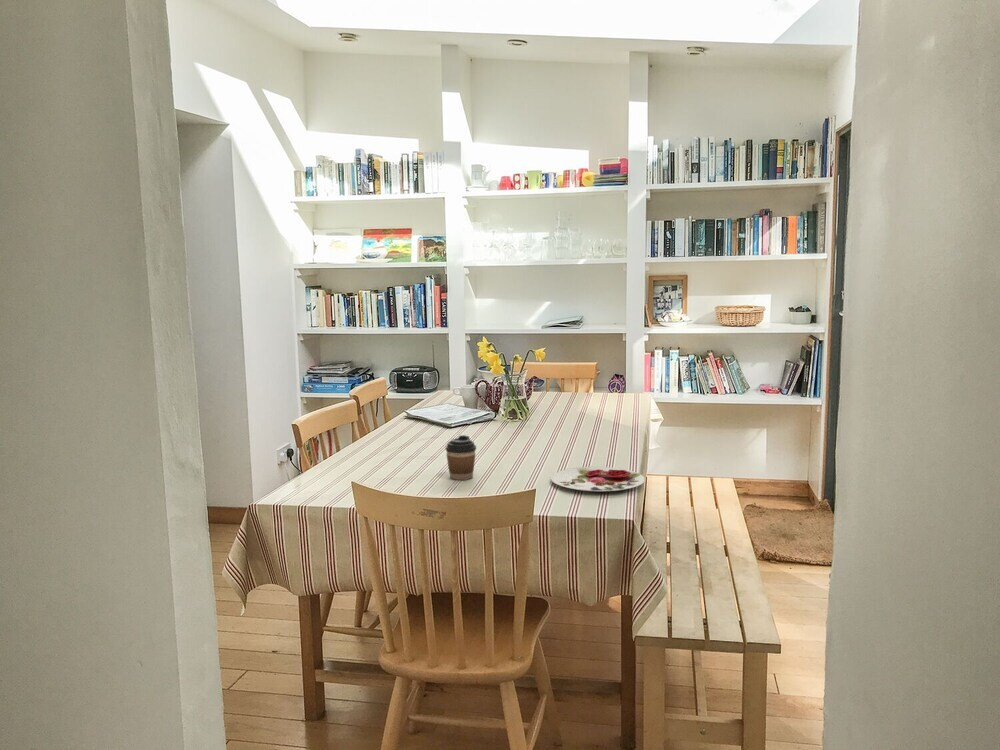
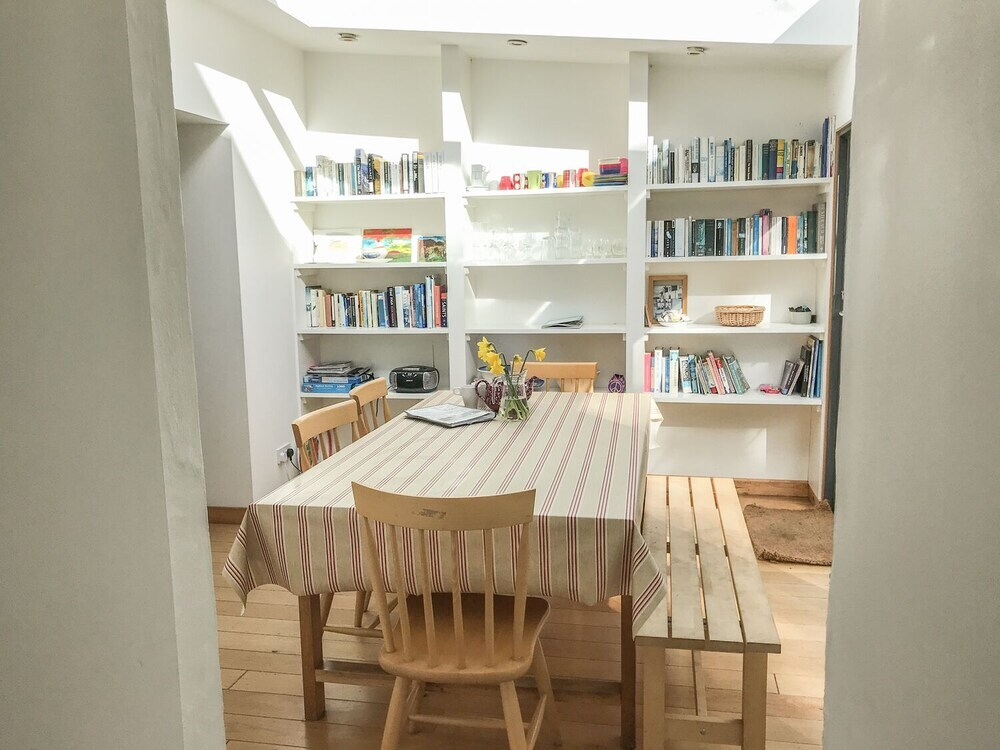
- plate [550,466,646,492]
- coffee cup [444,434,477,481]
